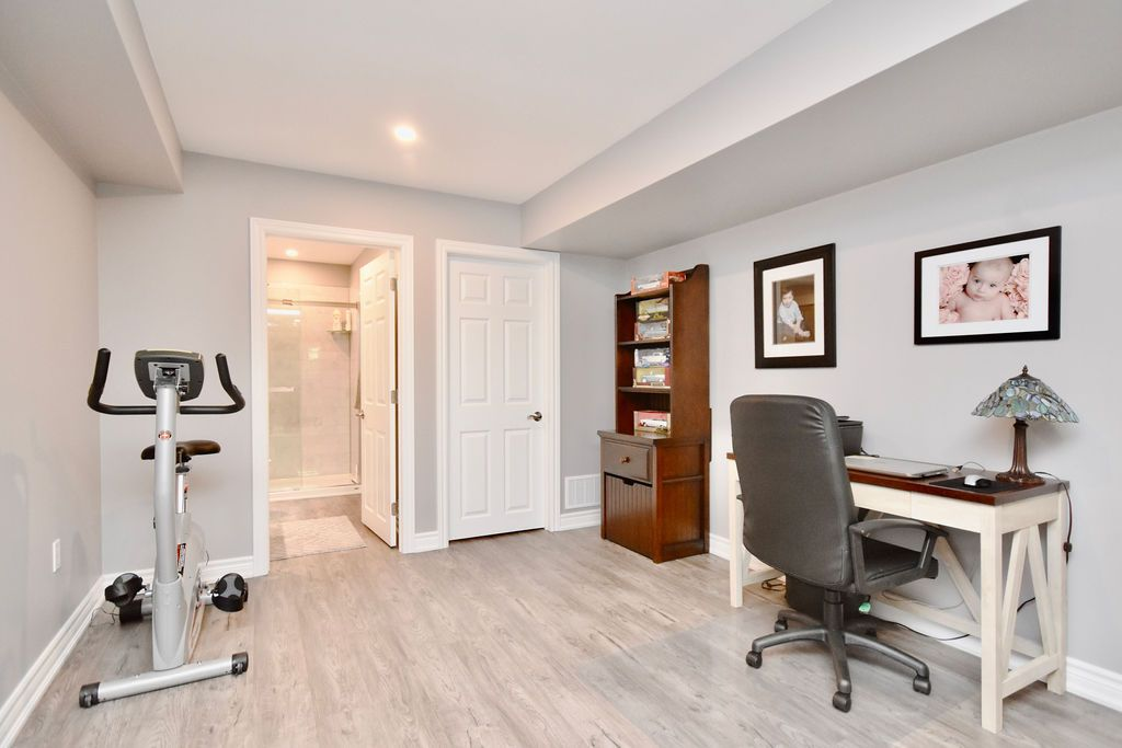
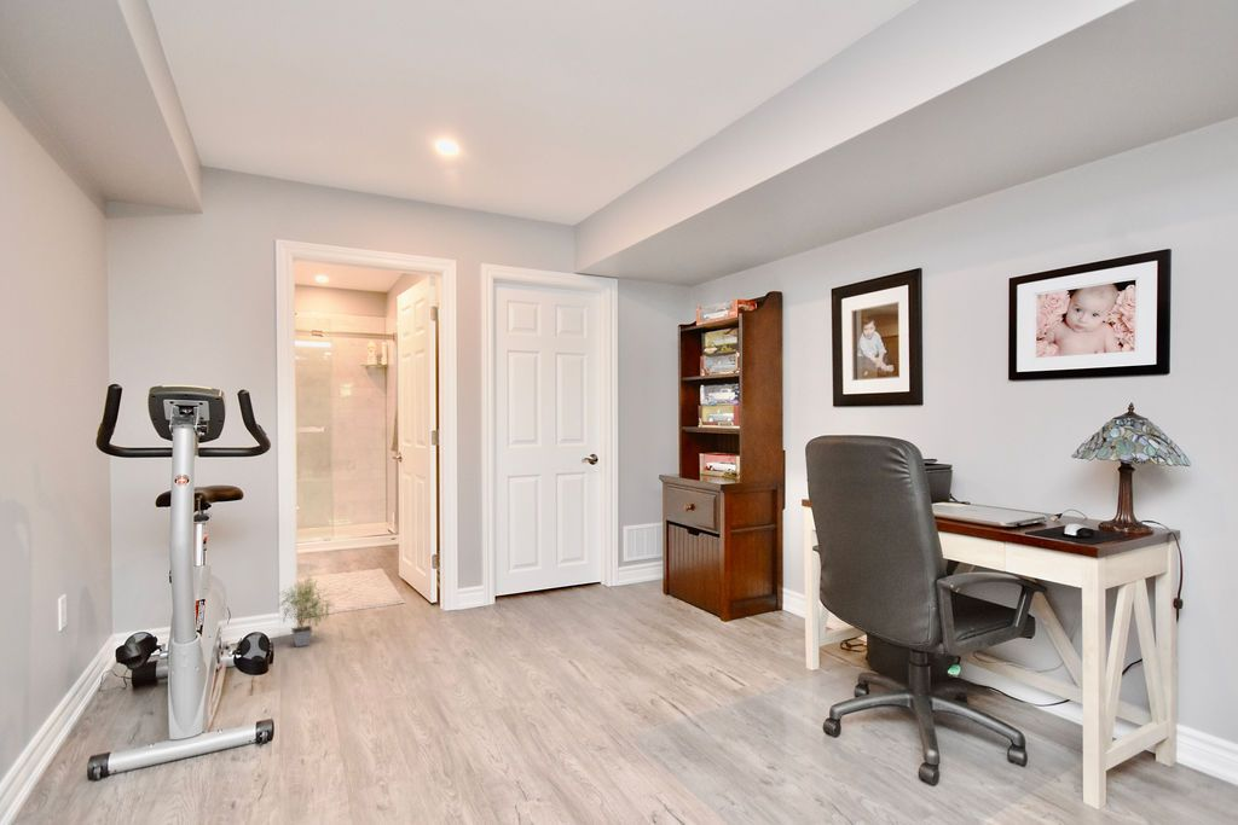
+ potted plant [277,575,336,647]
